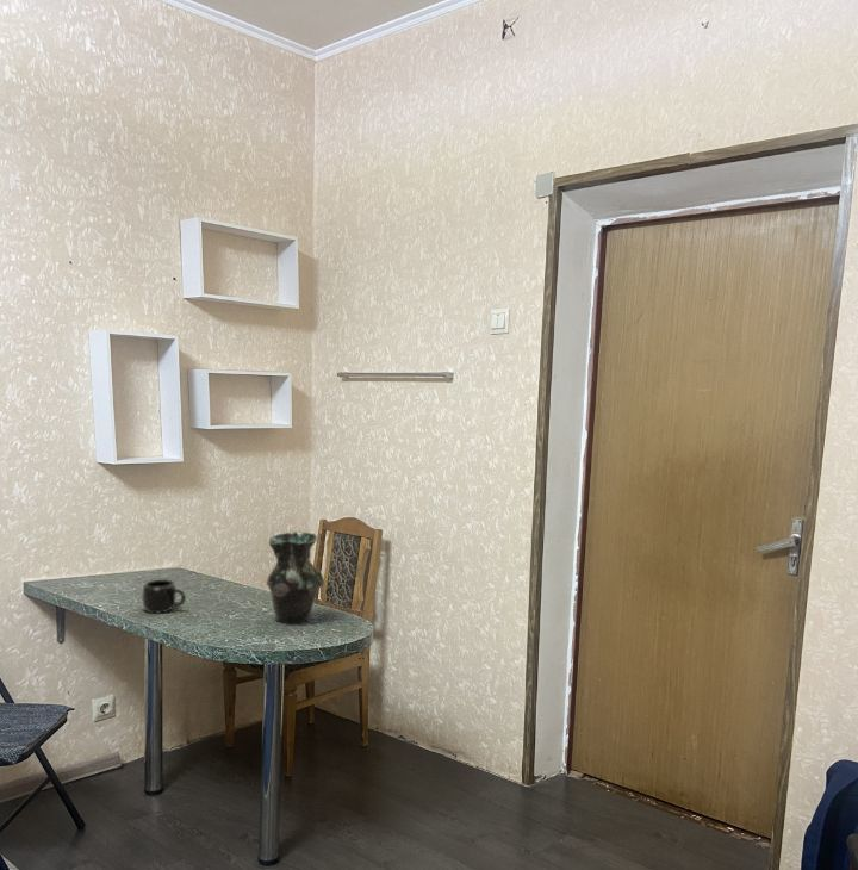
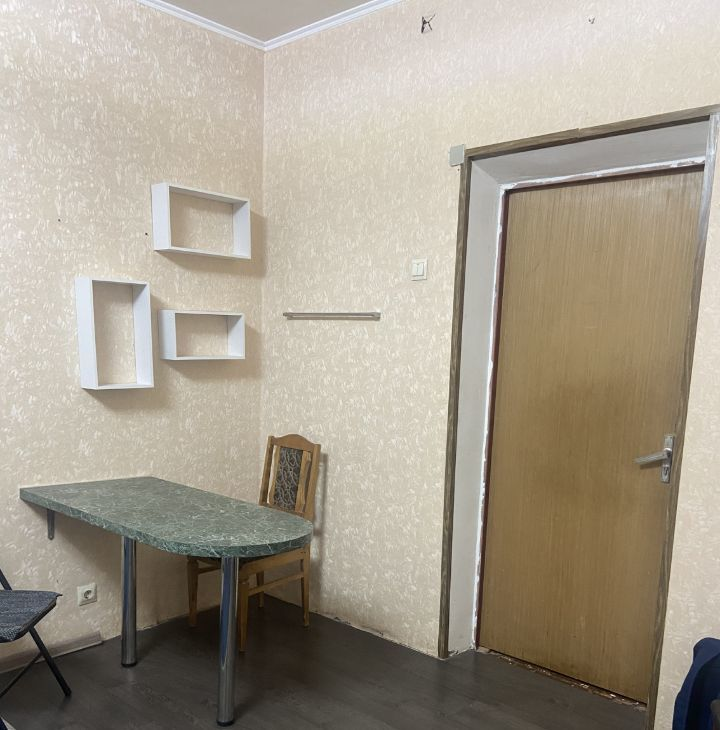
- mug [141,578,187,614]
- vase [266,530,325,624]
